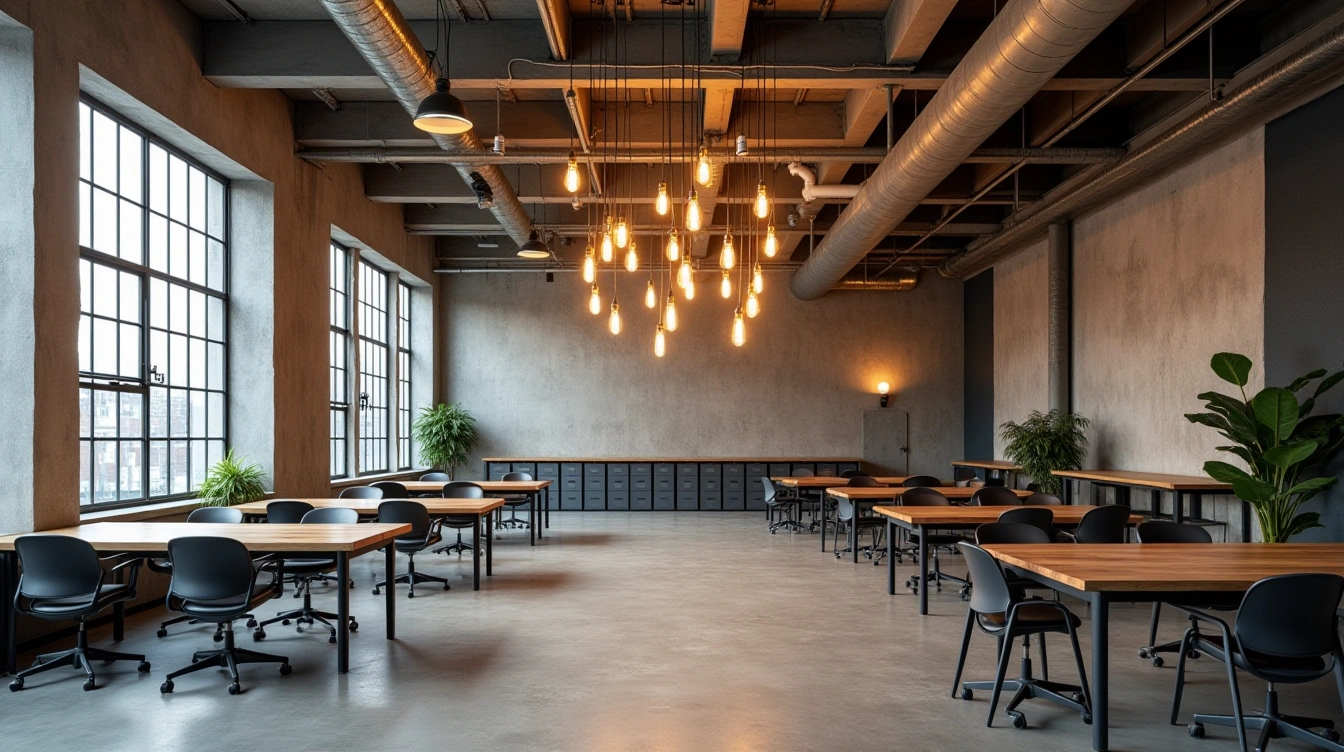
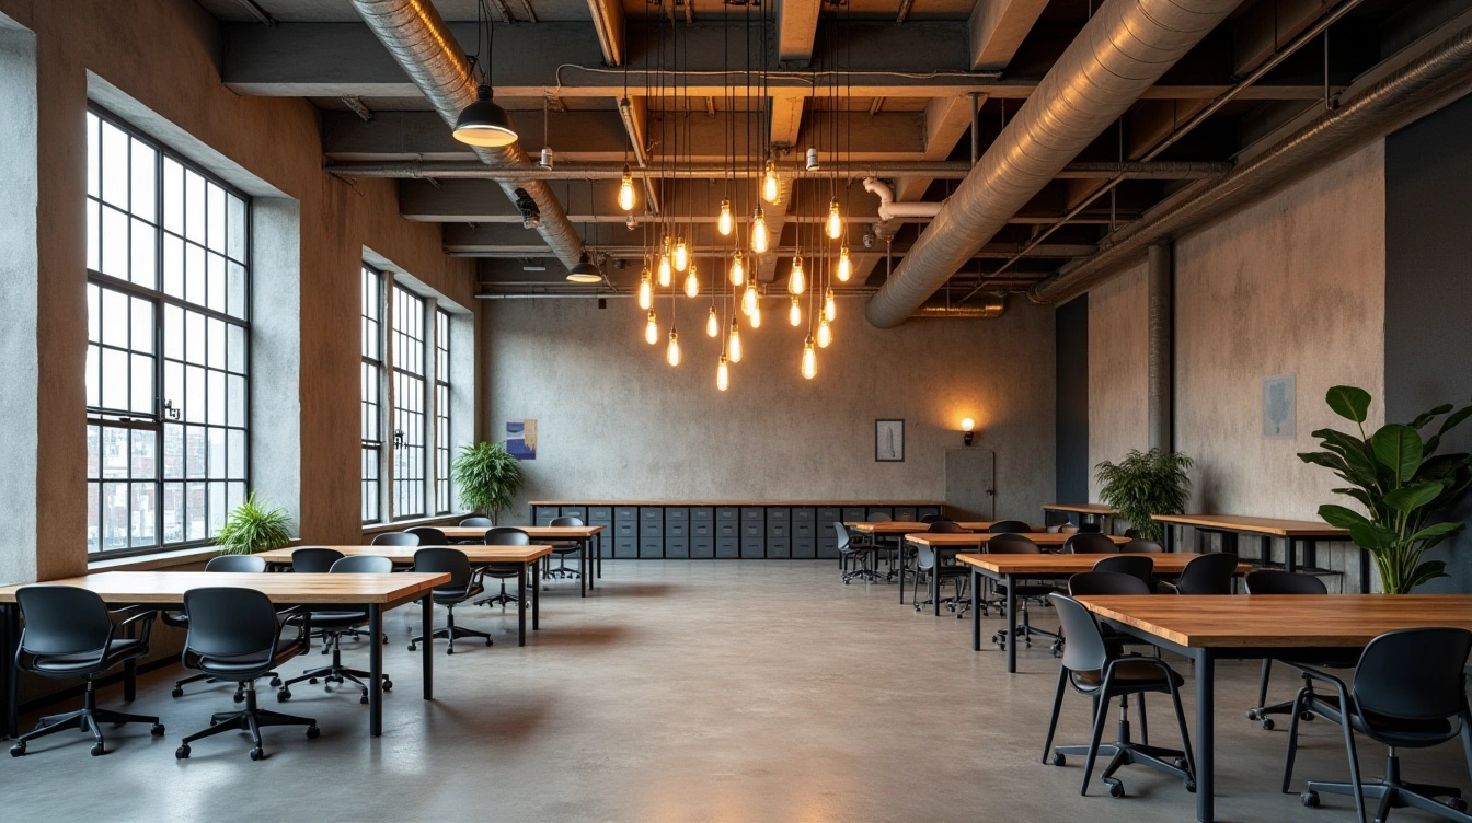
+ wall art [1261,372,1298,441]
+ wall art [874,418,906,463]
+ wall art [505,418,538,461]
